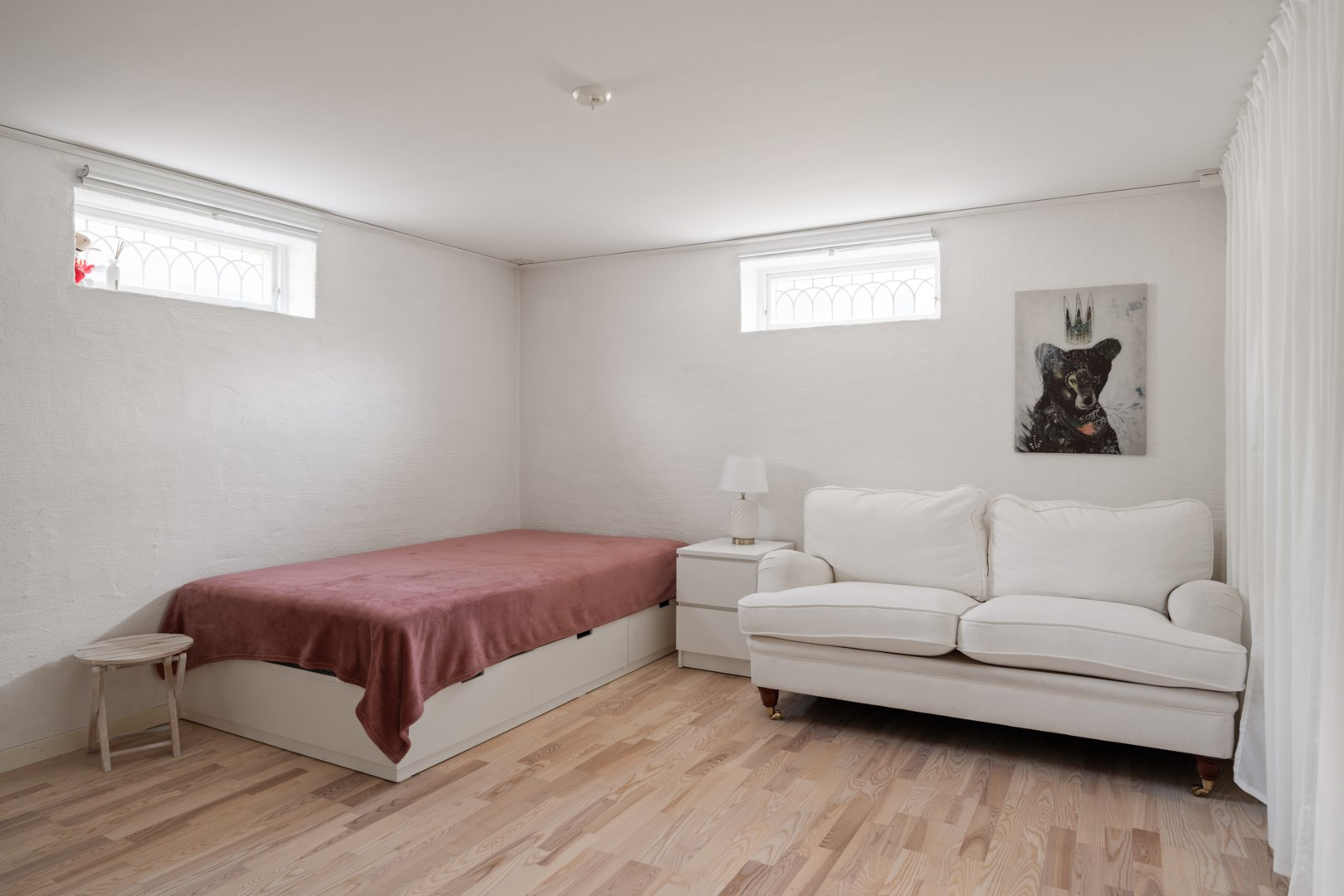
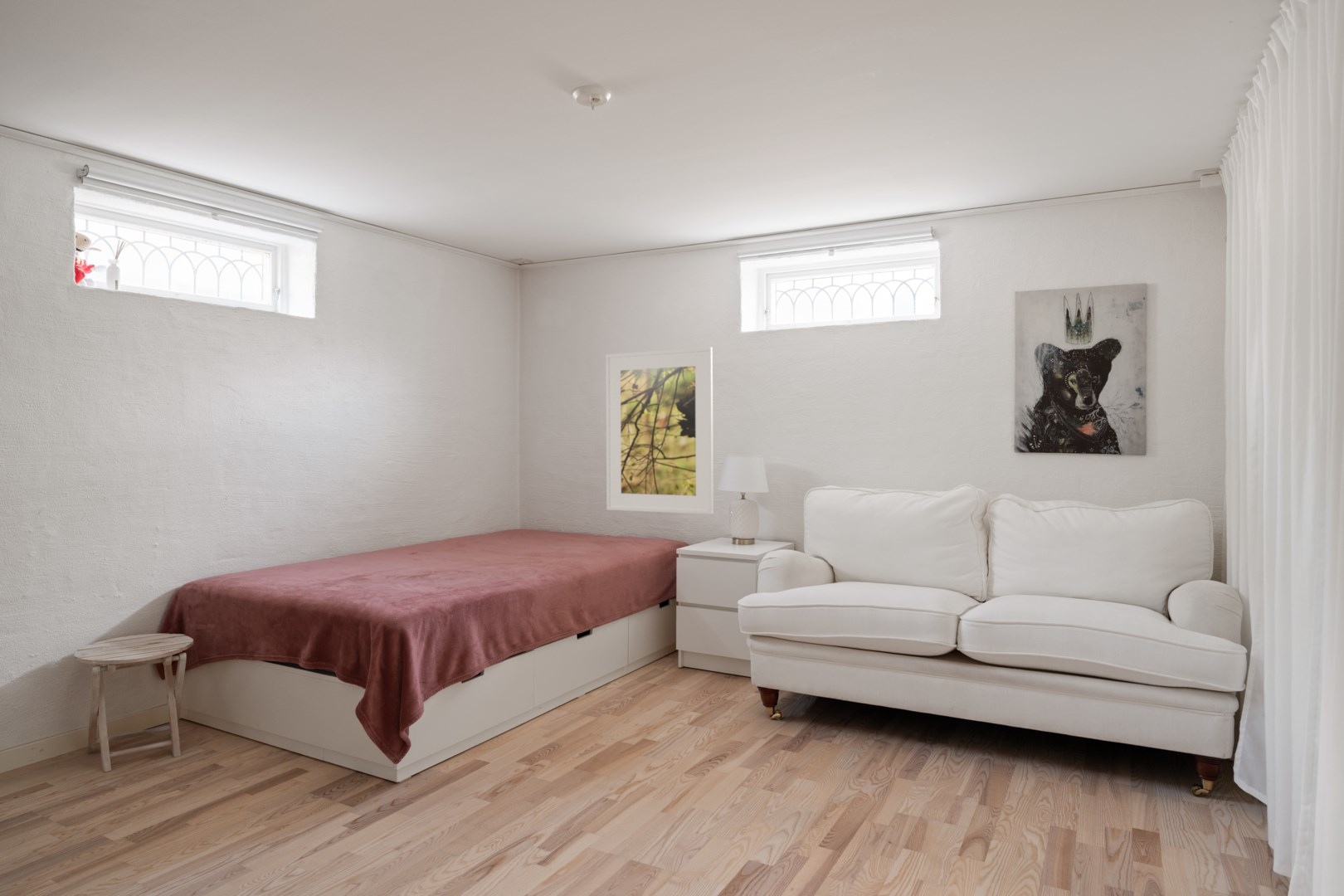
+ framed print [605,346,714,515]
